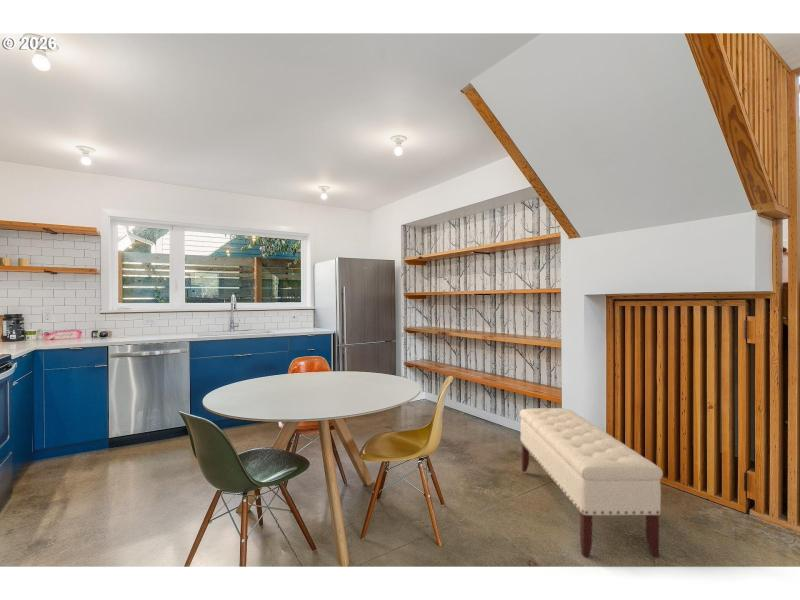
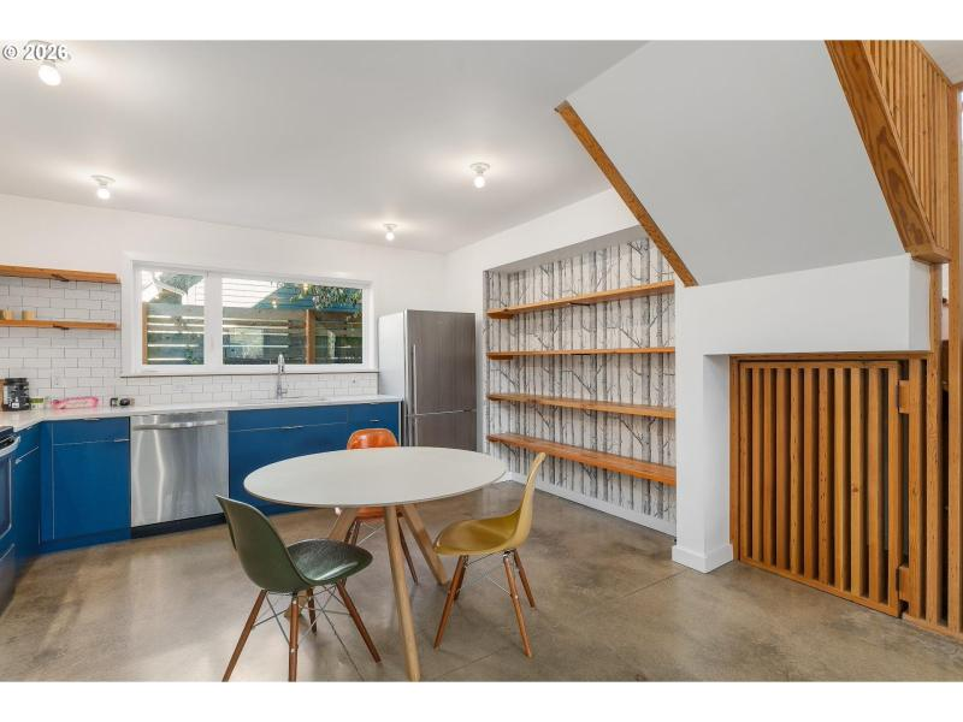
- bench [519,407,664,558]
